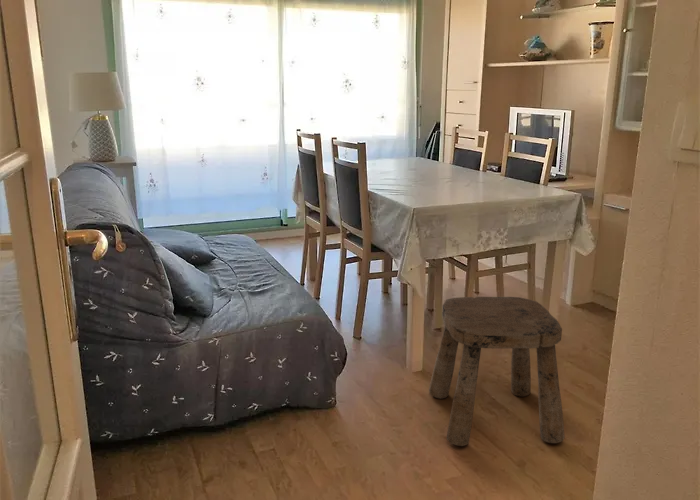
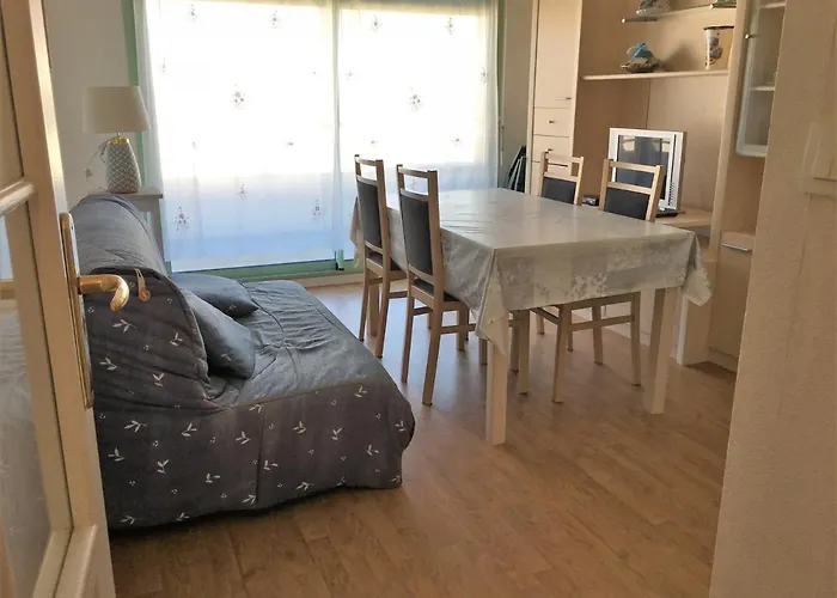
- stool [428,296,566,447]
